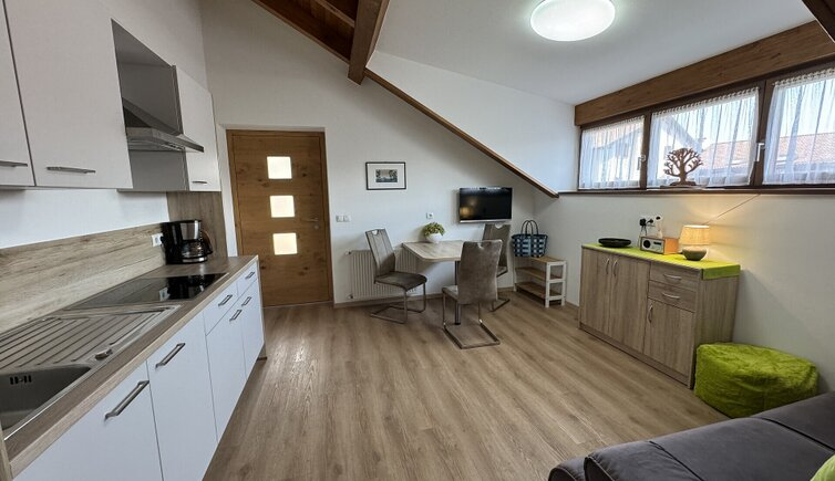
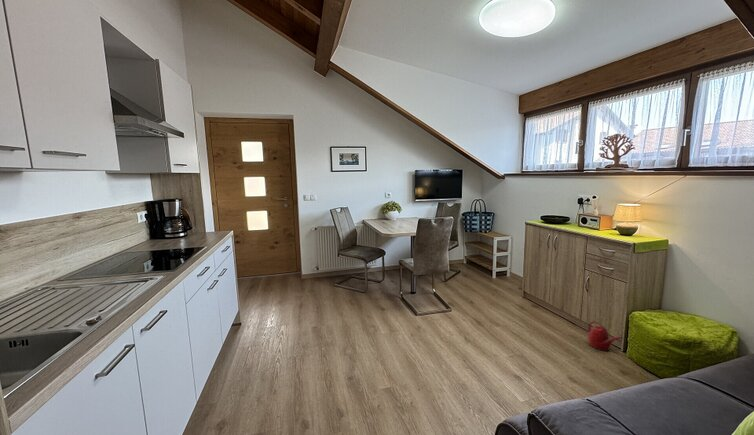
+ watering can [587,320,624,353]
